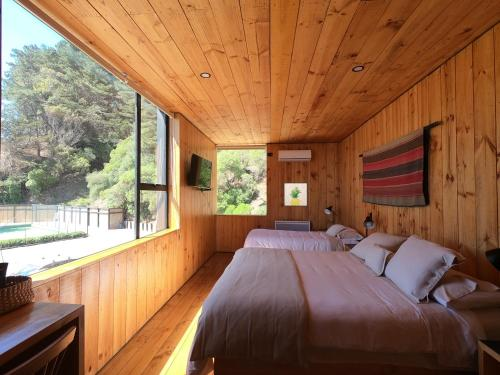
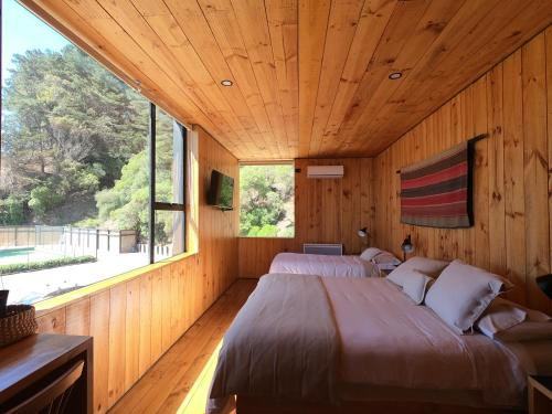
- wall art [283,182,309,207]
